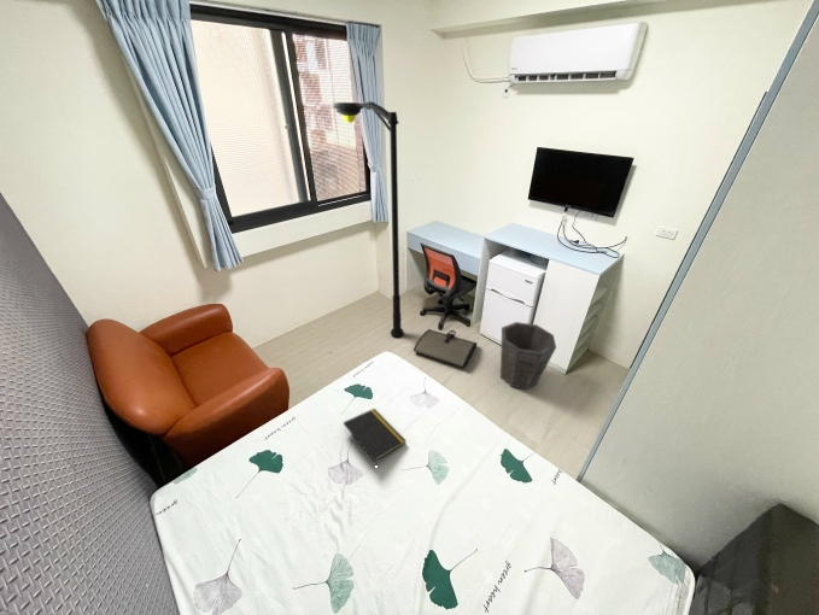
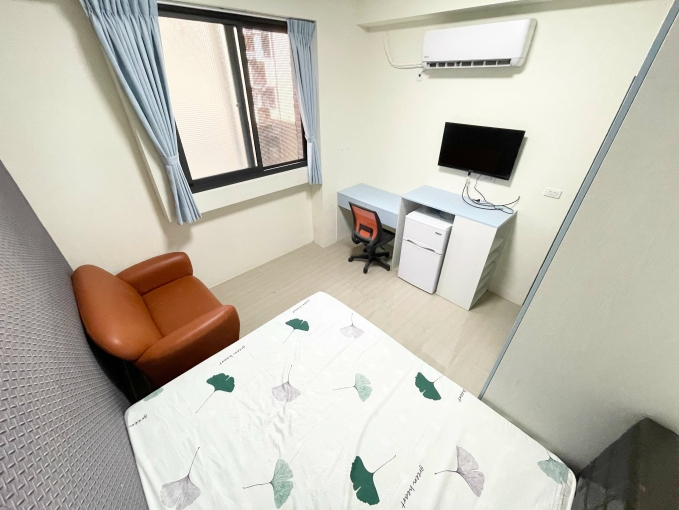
- floor lamp [330,100,405,338]
- notepad [343,408,408,464]
- waste bin [499,321,557,391]
- tool roll [413,328,478,369]
